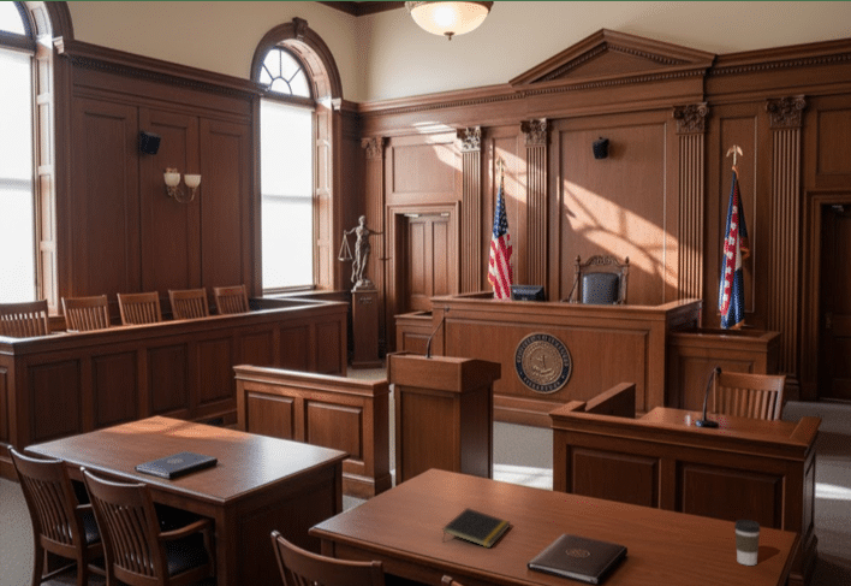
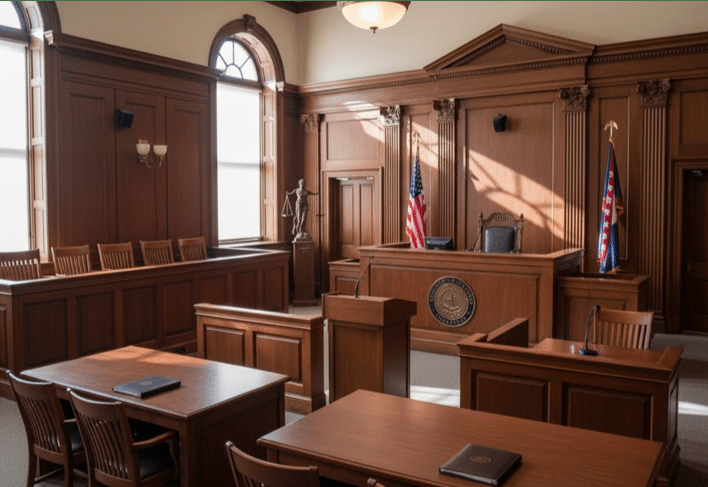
- coffee cup [733,519,762,567]
- notepad [441,507,512,549]
